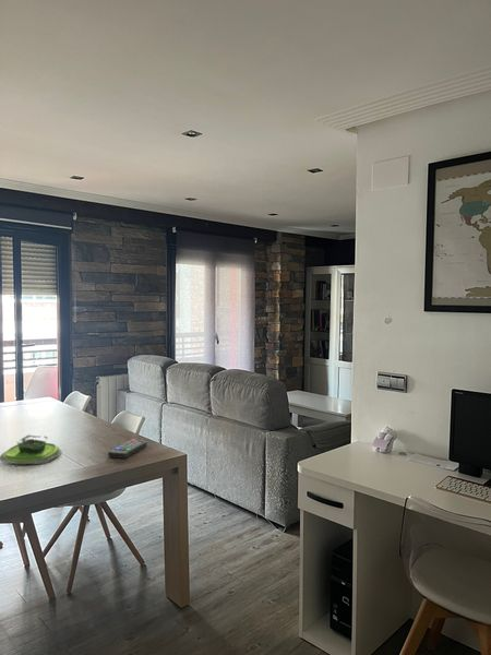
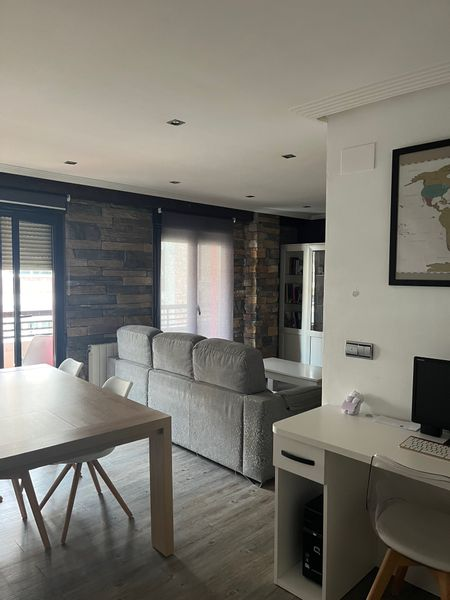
- plant pot [0,433,62,465]
- remote control [107,439,147,460]
